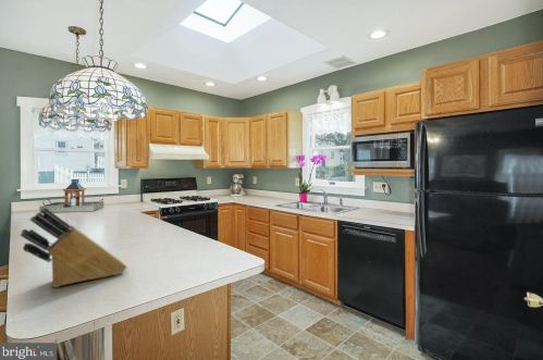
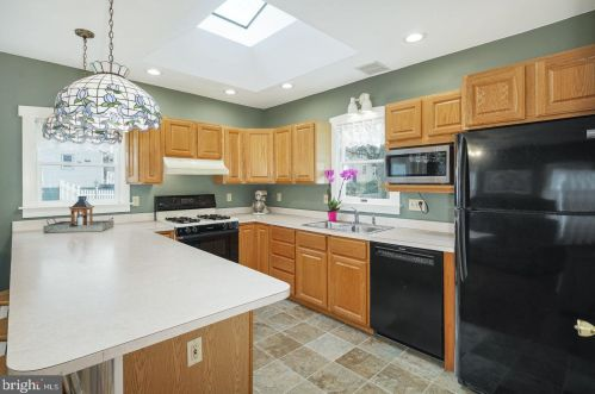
- knife block [20,207,128,288]
